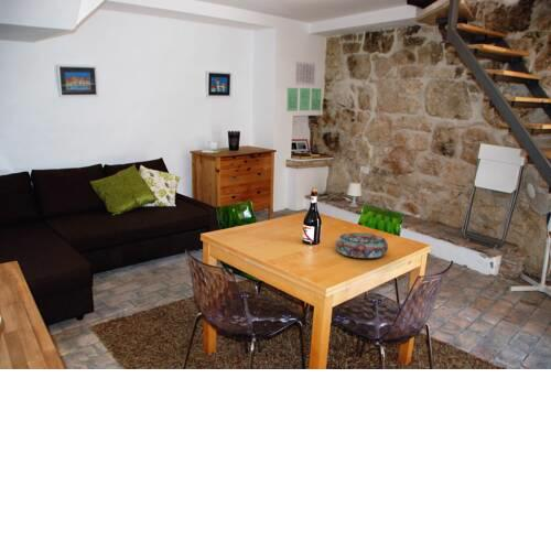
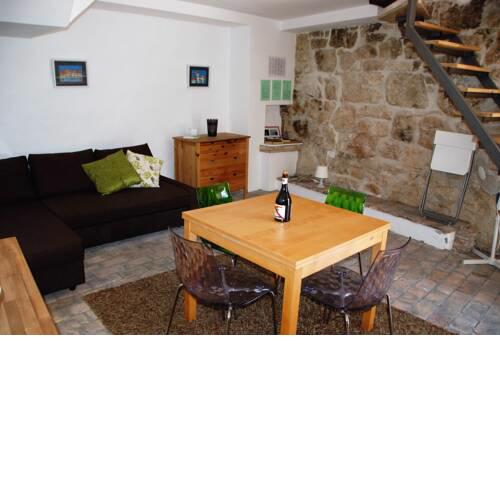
- decorative bowl [335,231,389,259]
